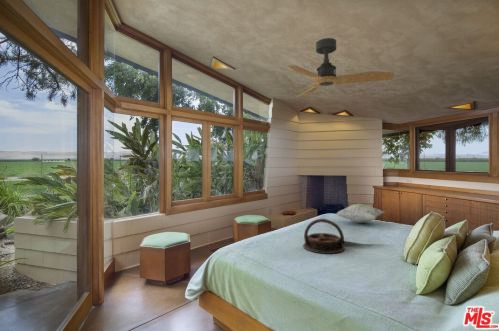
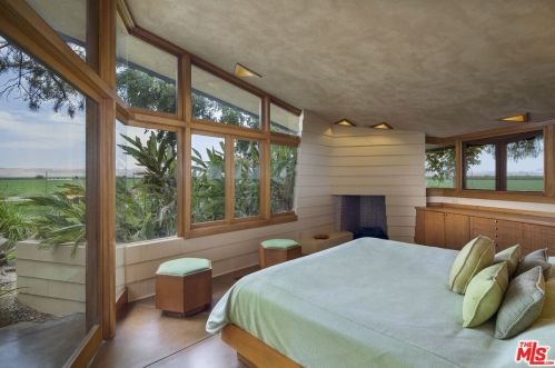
- serving tray [302,218,346,255]
- ceiling fan [286,37,395,99]
- decorative pillow [336,203,385,224]
